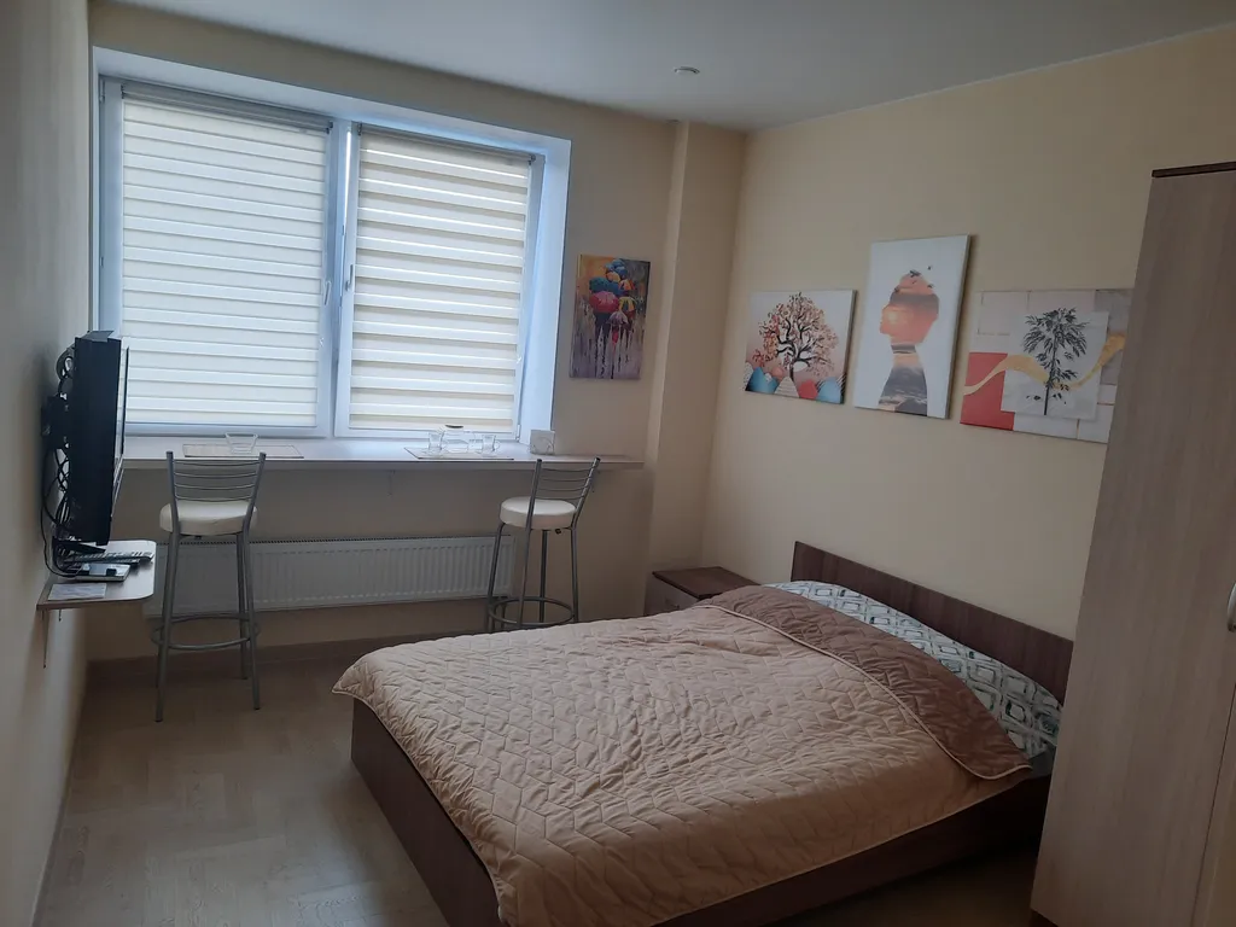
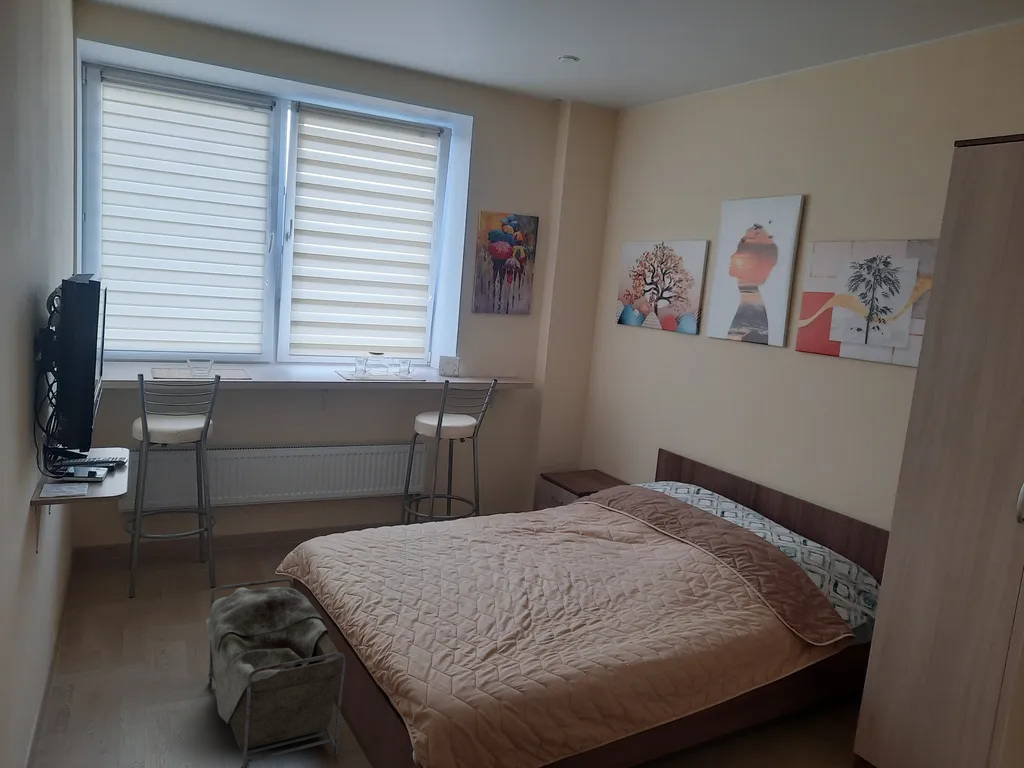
+ laundry basket [205,577,347,768]
